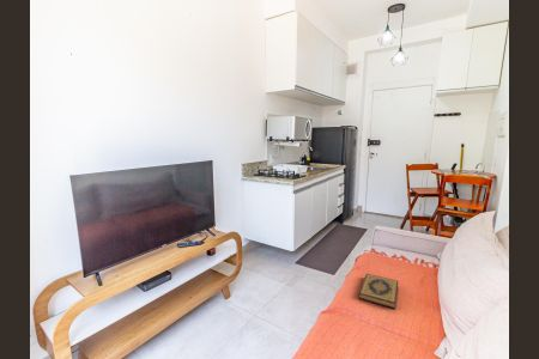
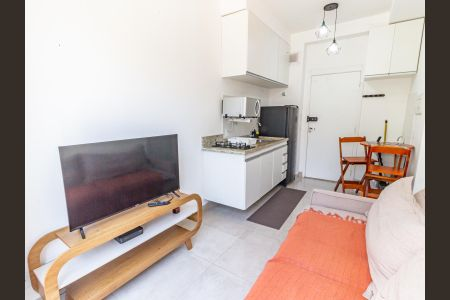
- hardback book [357,273,399,310]
